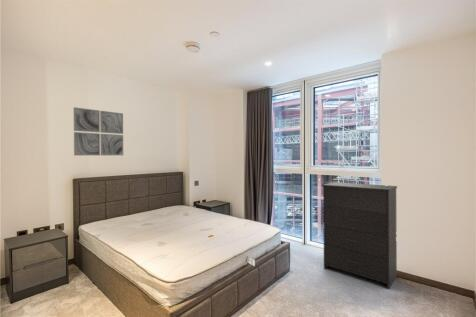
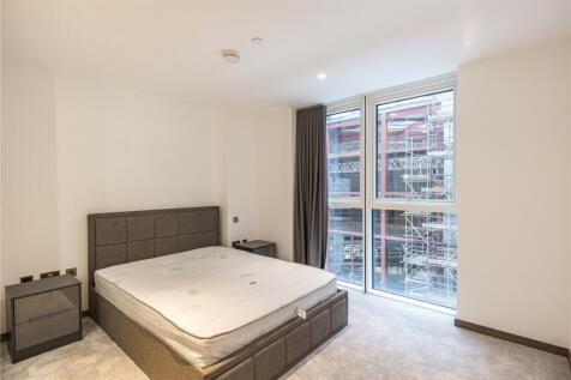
- wall art [73,106,124,156]
- dresser [321,181,398,290]
